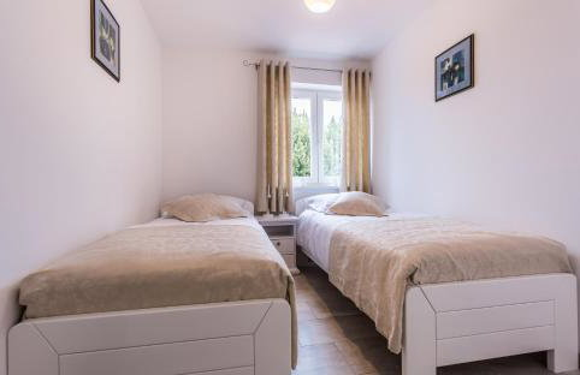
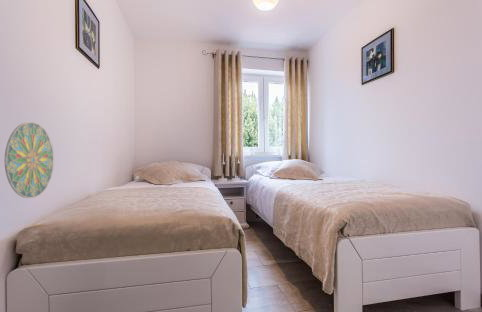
+ decorative plate [4,121,55,199]
